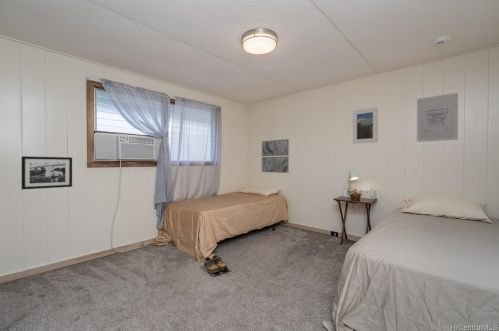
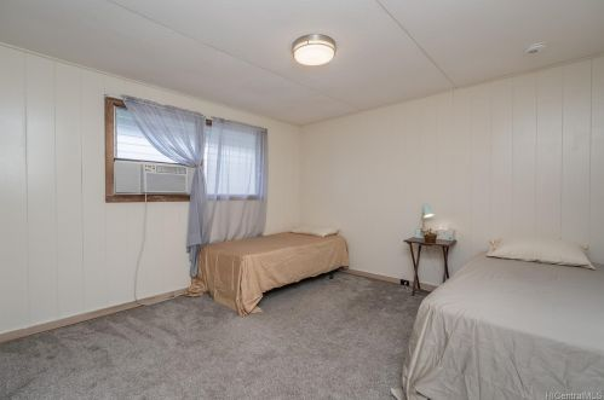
- wall art [416,92,459,143]
- picture frame [21,155,73,190]
- shoes [199,254,232,277]
- wall art [261,138,290,174]
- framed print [352,106,379,145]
